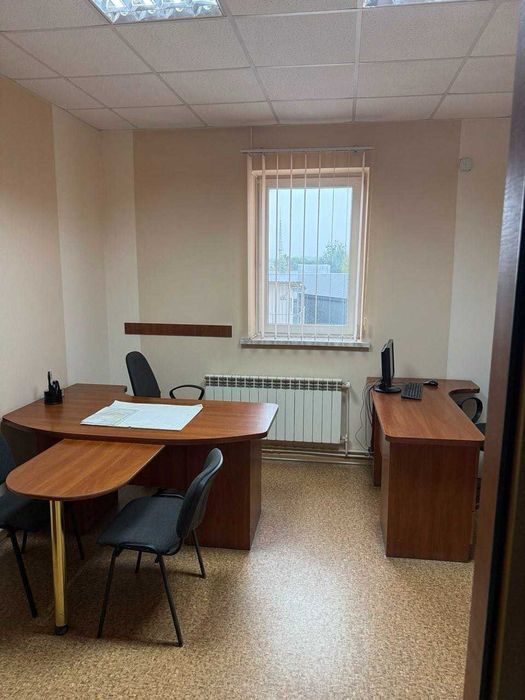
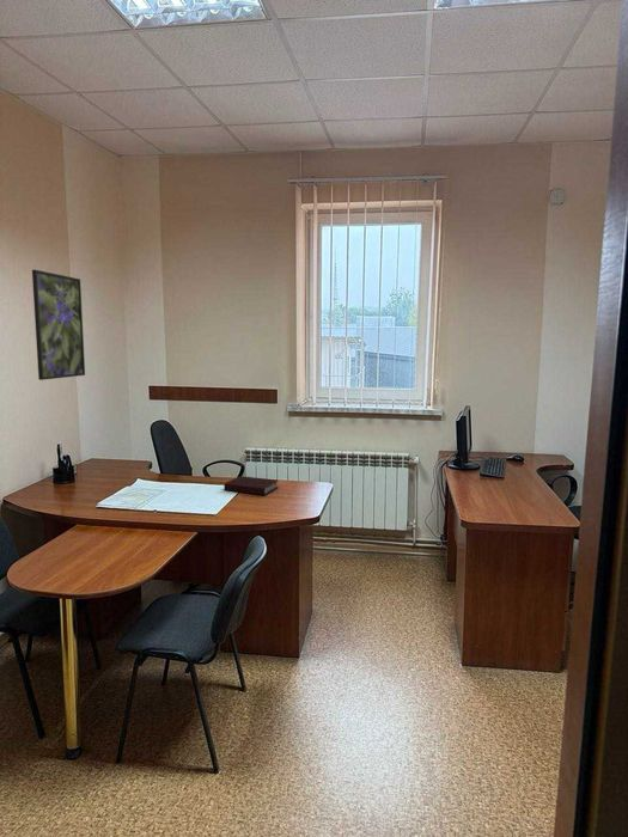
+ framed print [31,269,86,381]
+ book [222,475,279,496]
